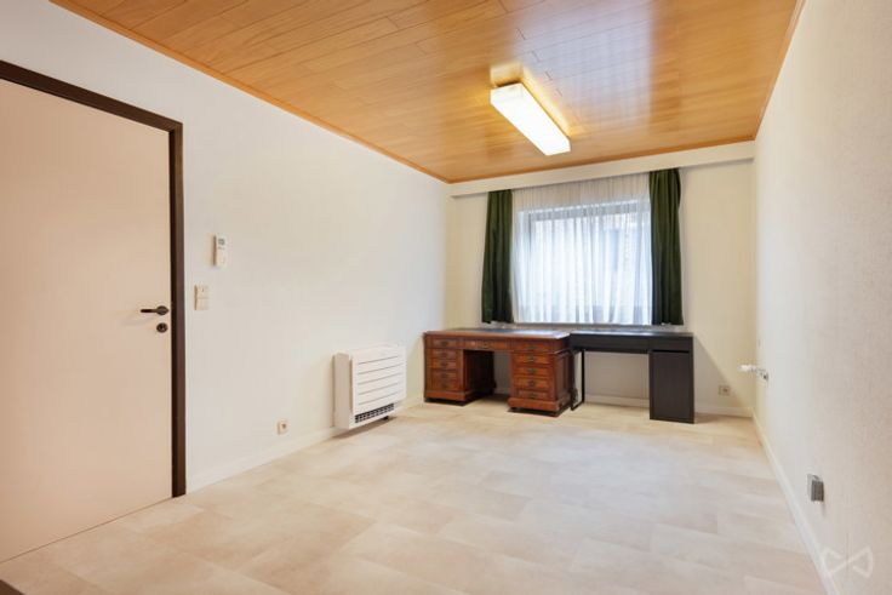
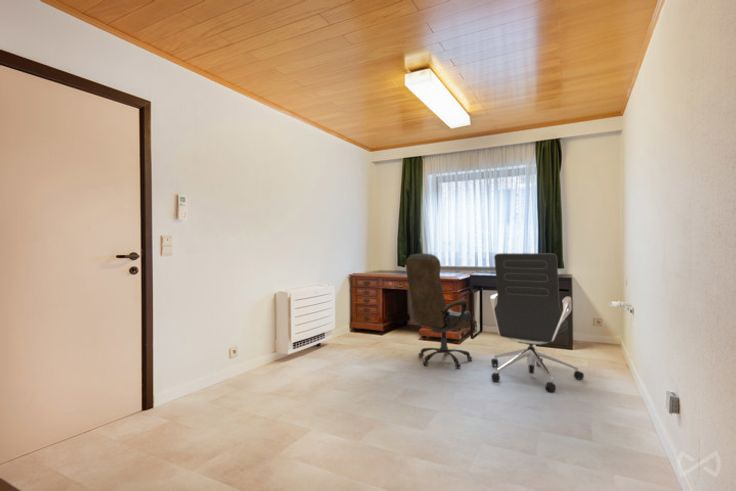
+ office chair [489,252,585,393]
+ office chair [405,252,473,369]
